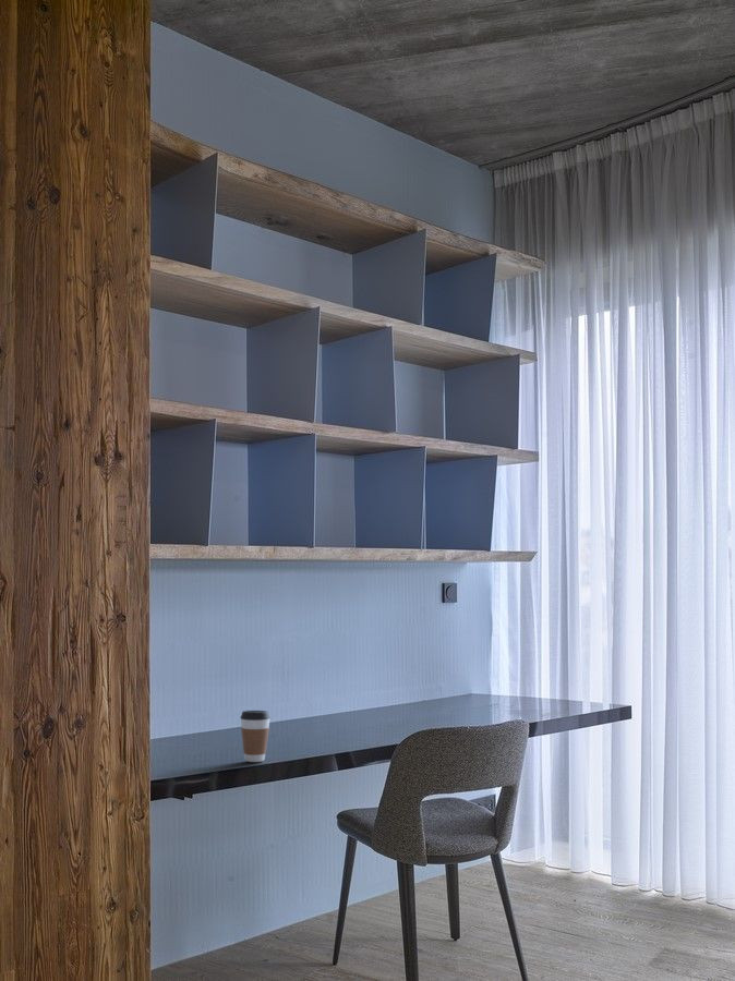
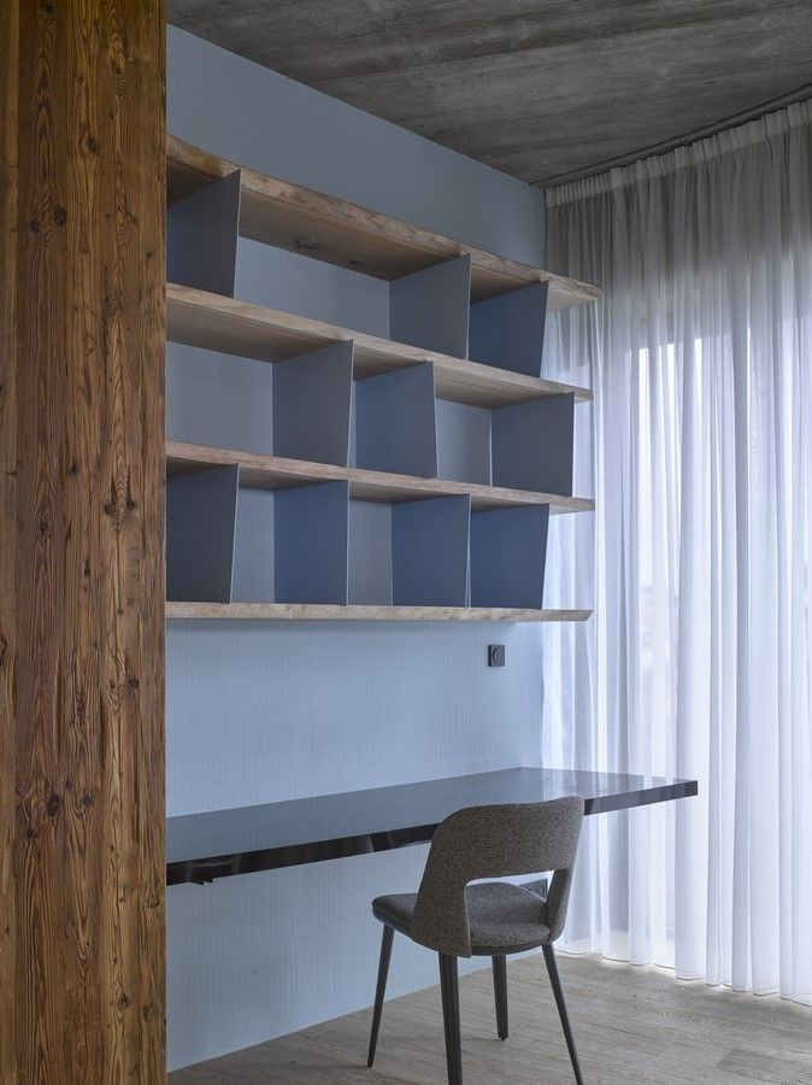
- coffee cup [239,710,272,763]
